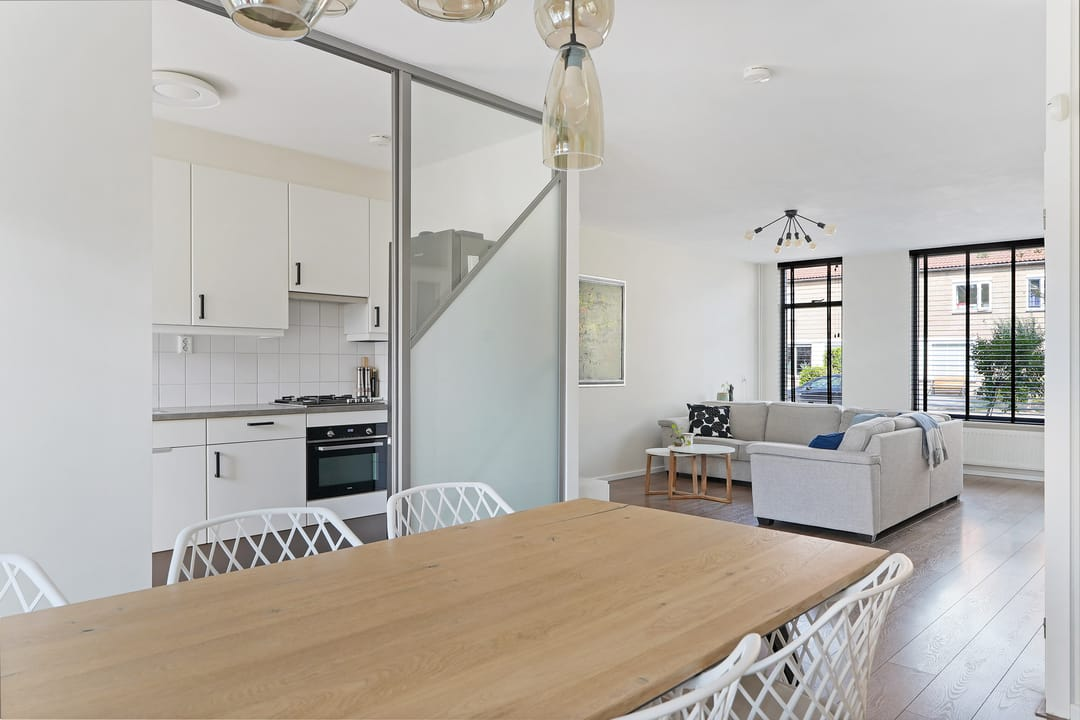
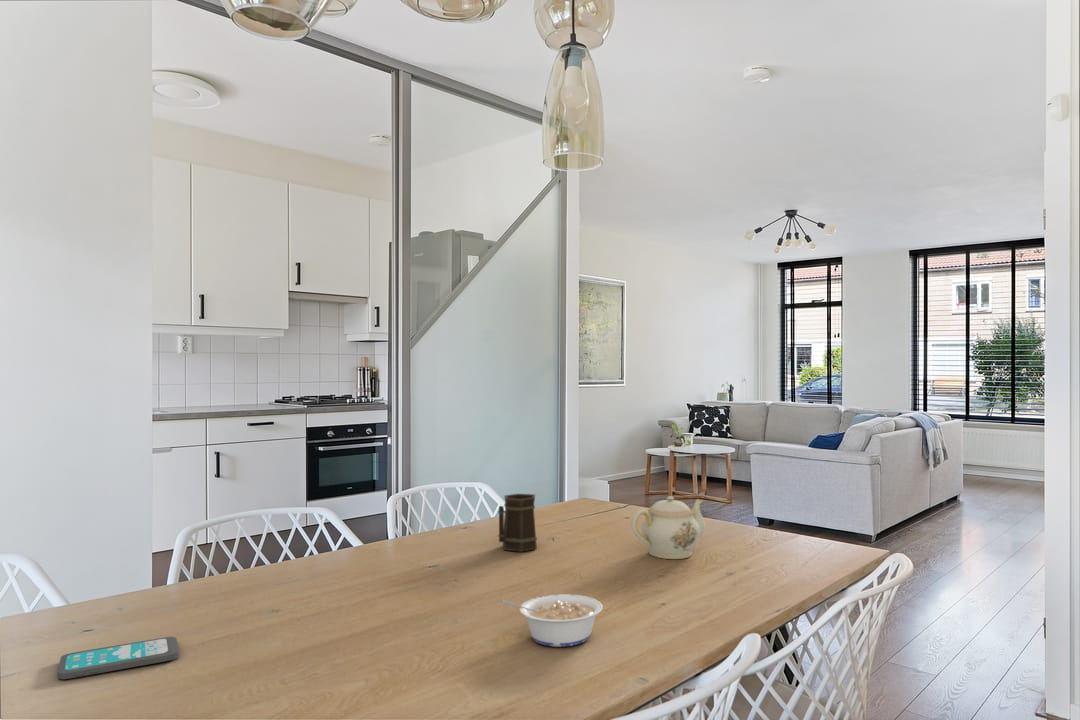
+ smartphone [57,636,180,680]
+ mug [497,493,538,553]
+ teapot [631,495,706,560]
+ legume [501,593,603,648]
